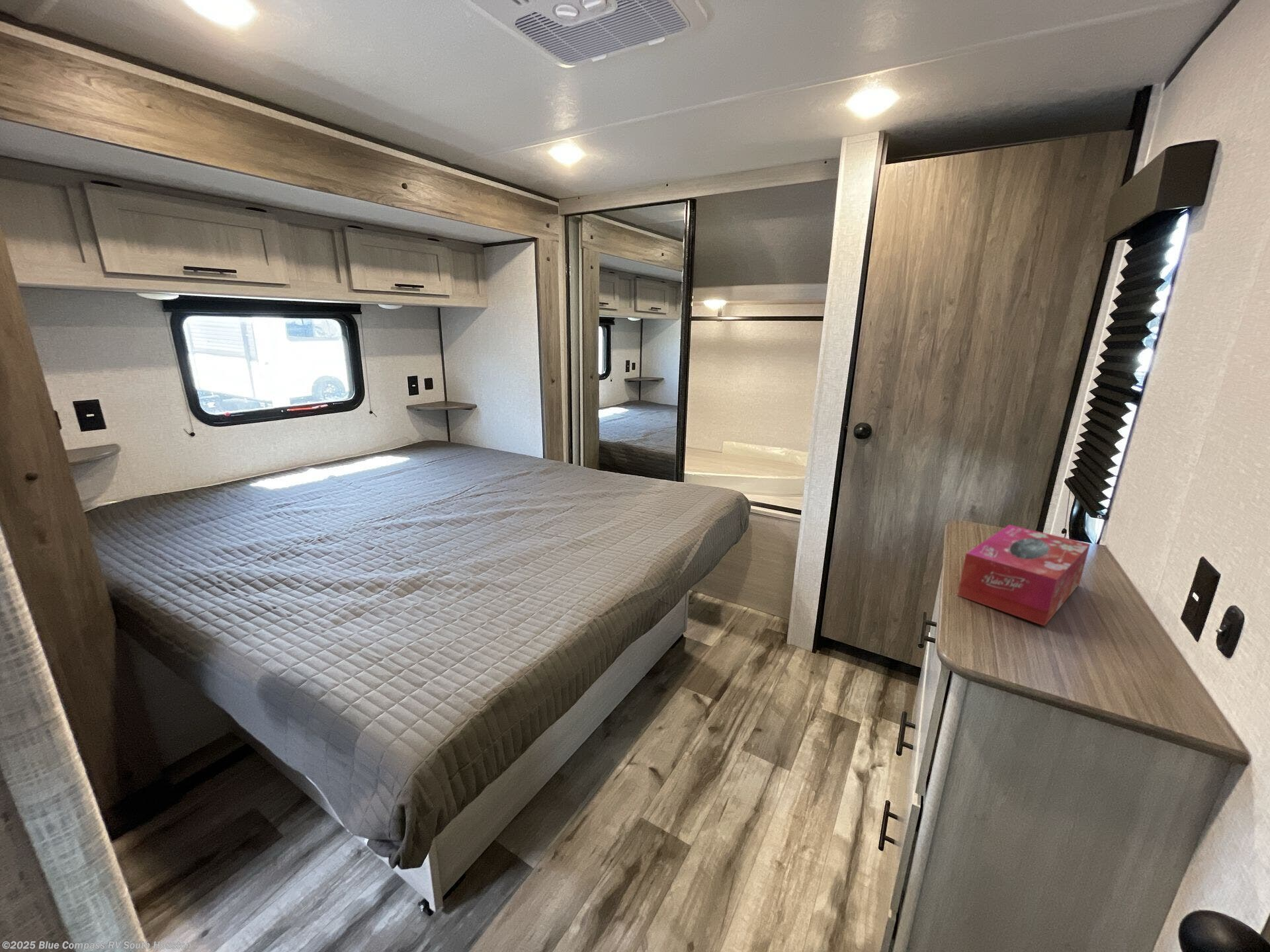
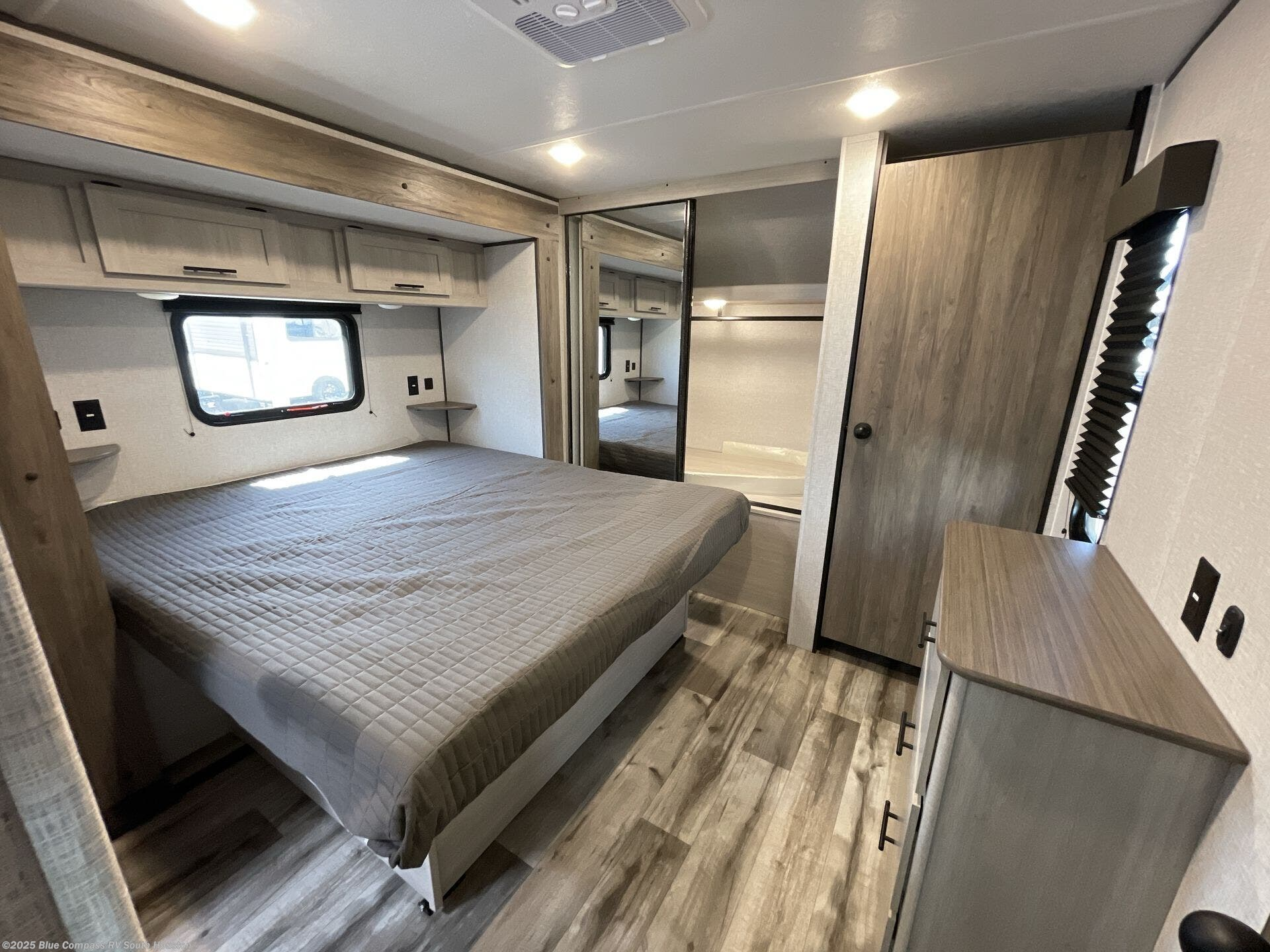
- tissue box [956,524,1091,627]
